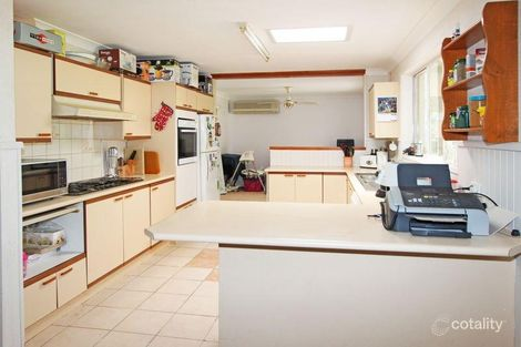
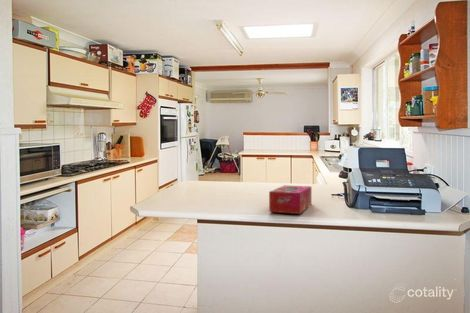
+ tissue box [268,184,312,215]
